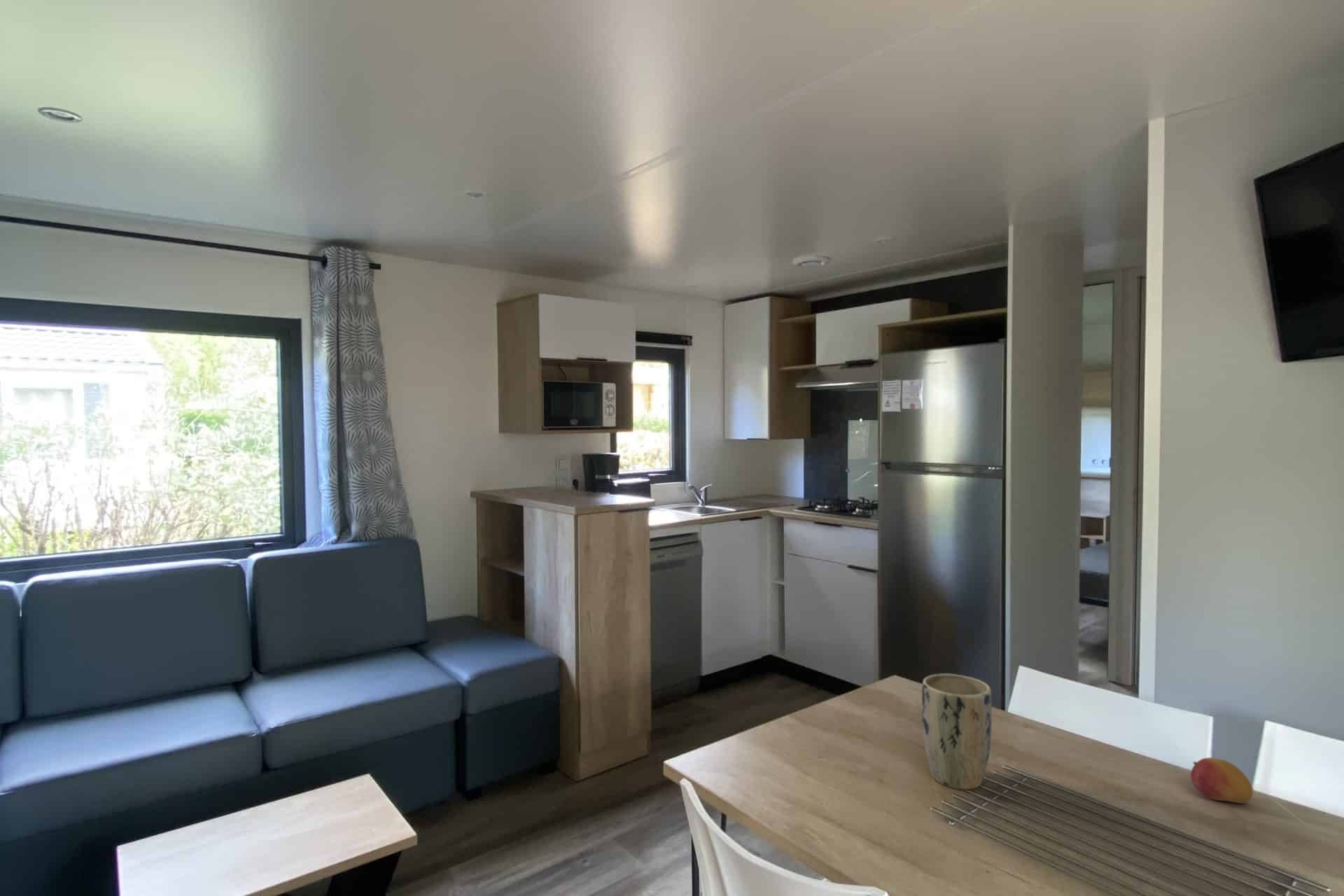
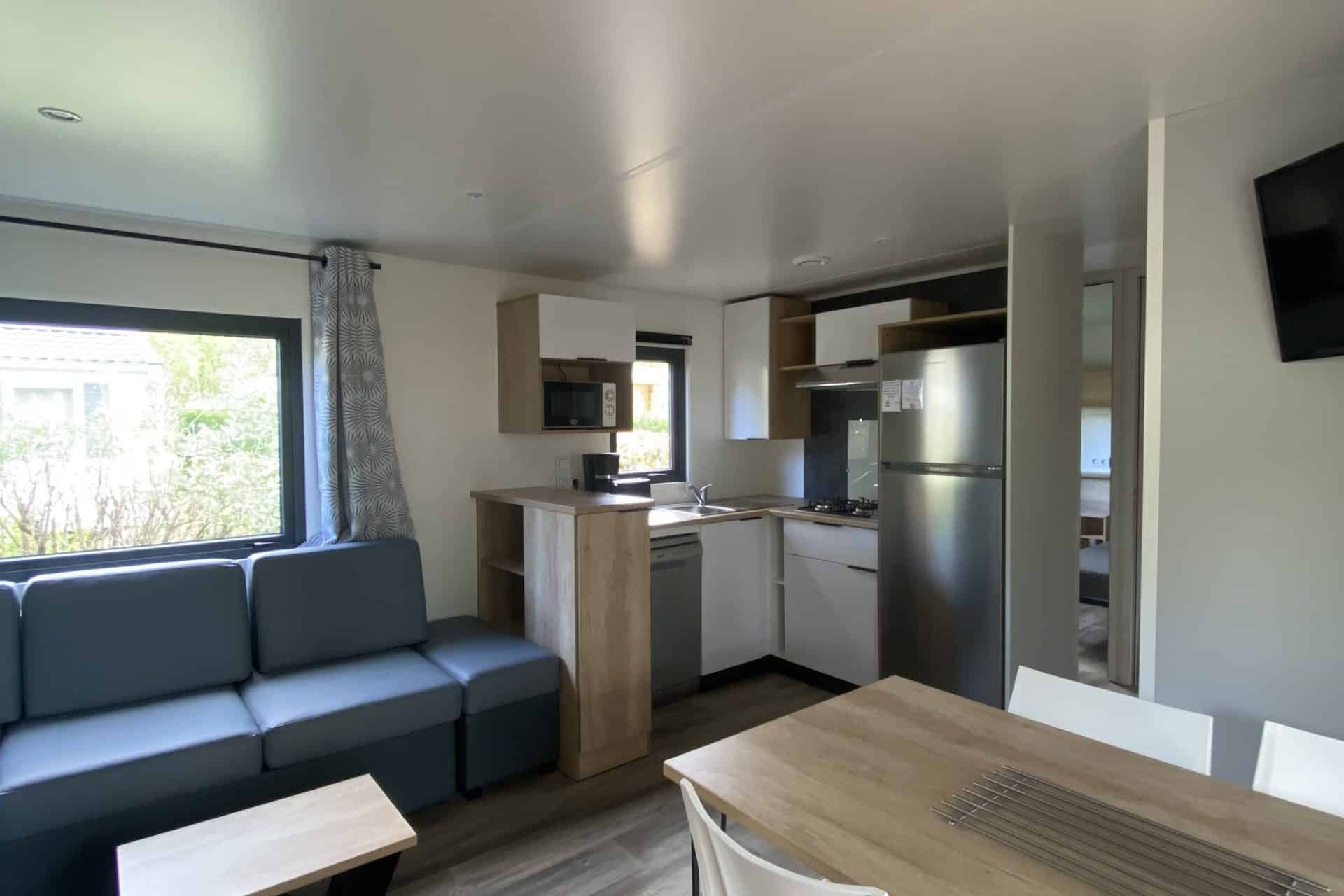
- plant pot [921,673,993,790]
- fruit [1190,757,1254,804]
